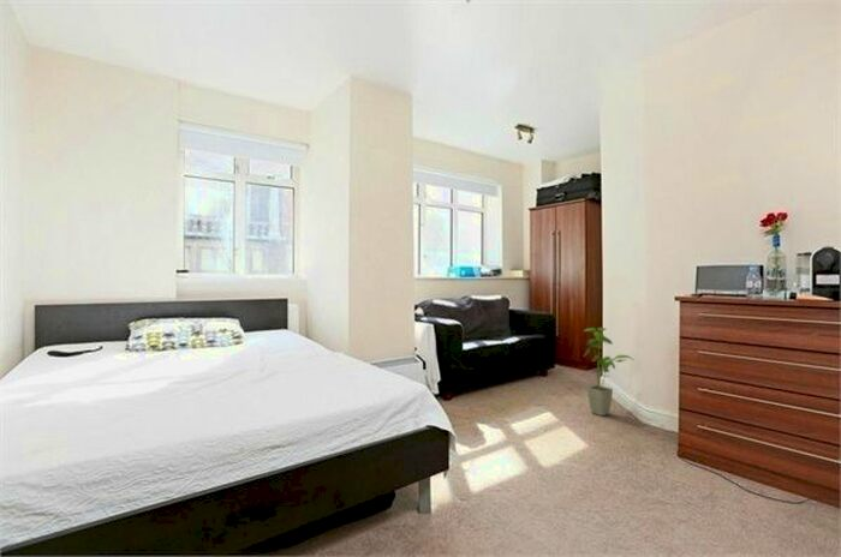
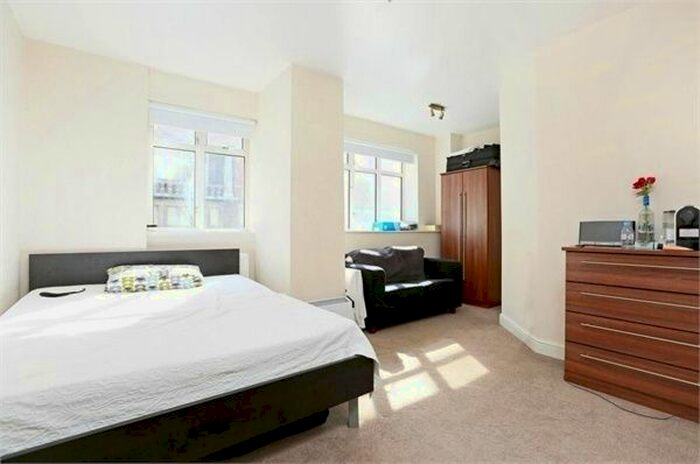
- house plant [583,327,634,417]
